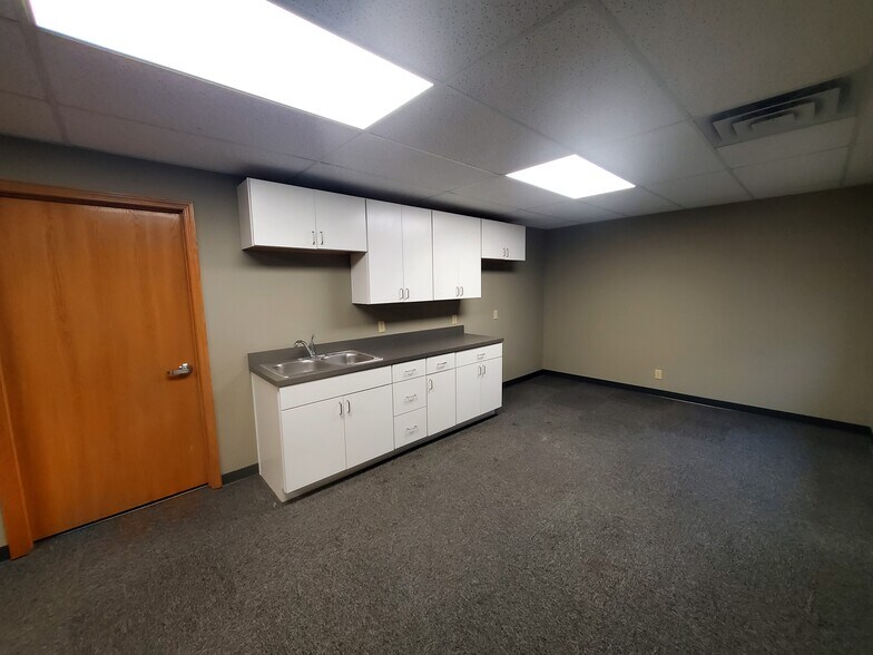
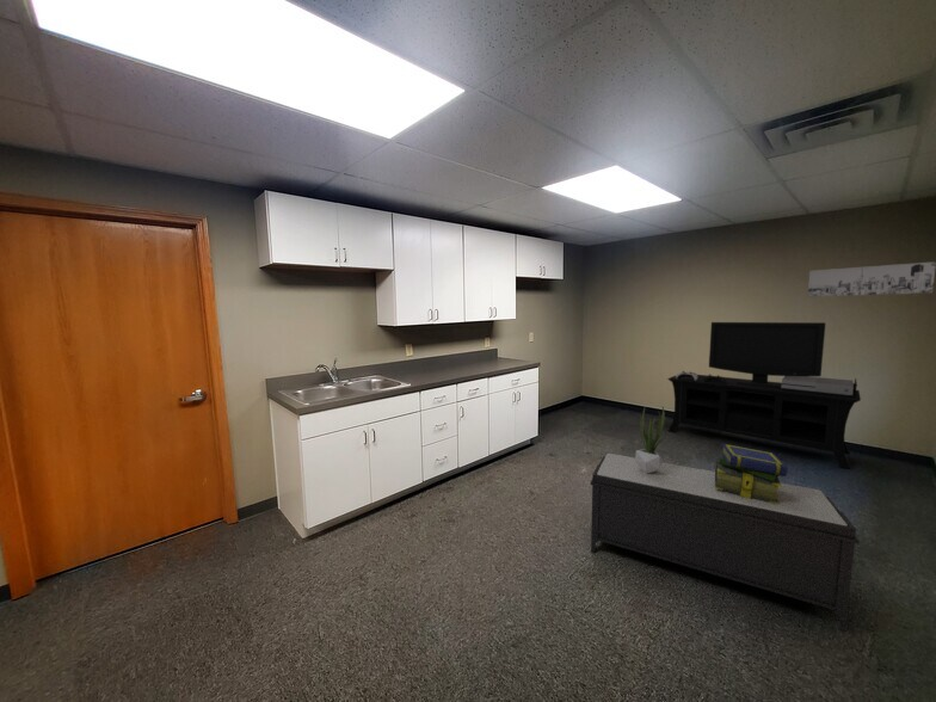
+ wall art [807,260,936,298]
+ stack of books [714,443,789,505]
+ media console [666,321,862,469]
+ potted plant [634,405,670,474]
+ bench [590,452,861,633]
